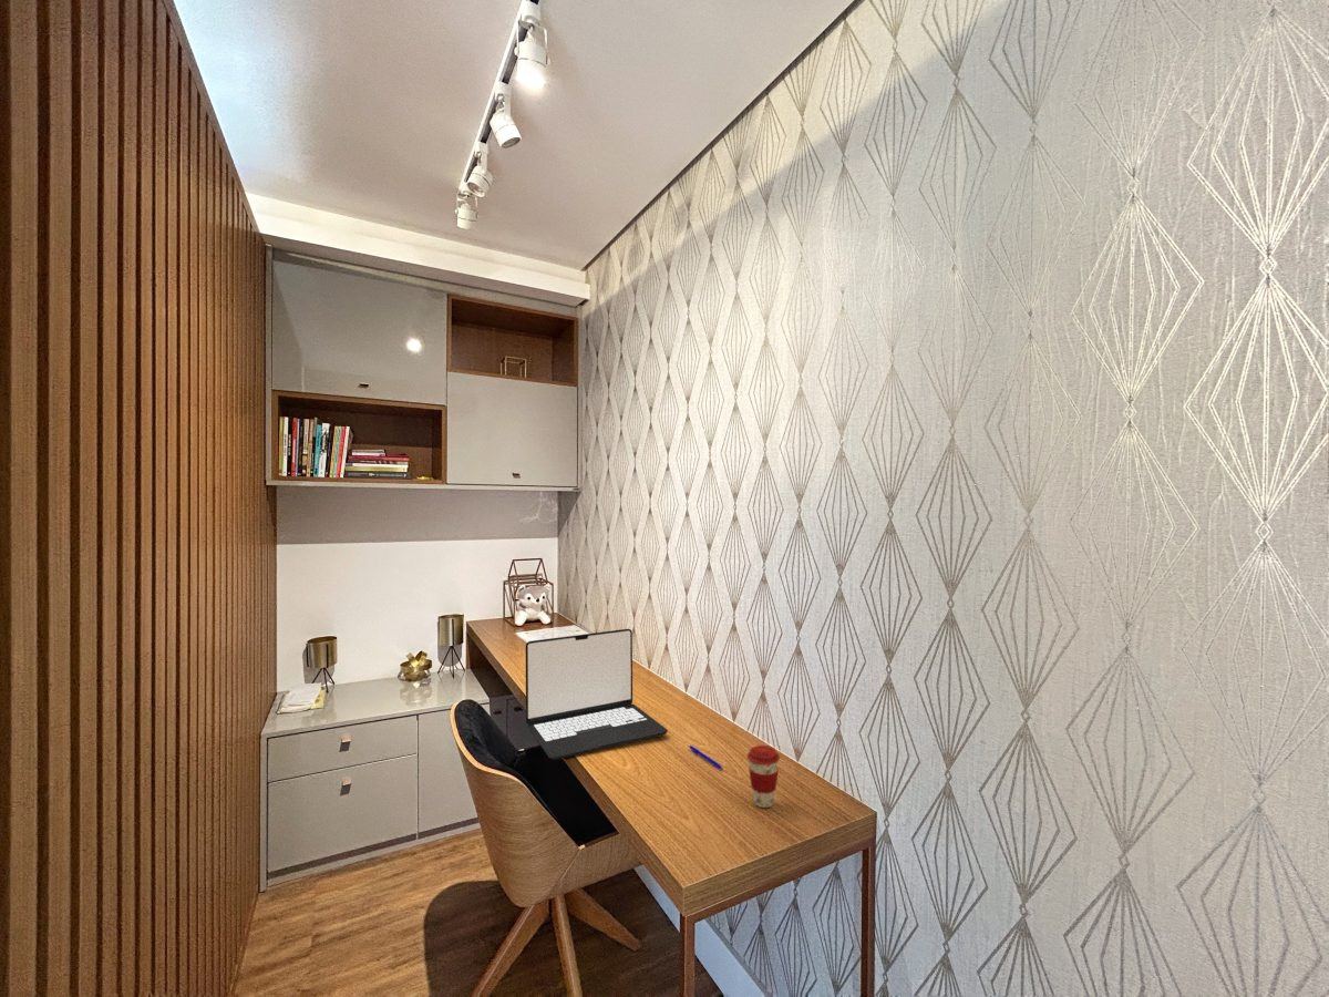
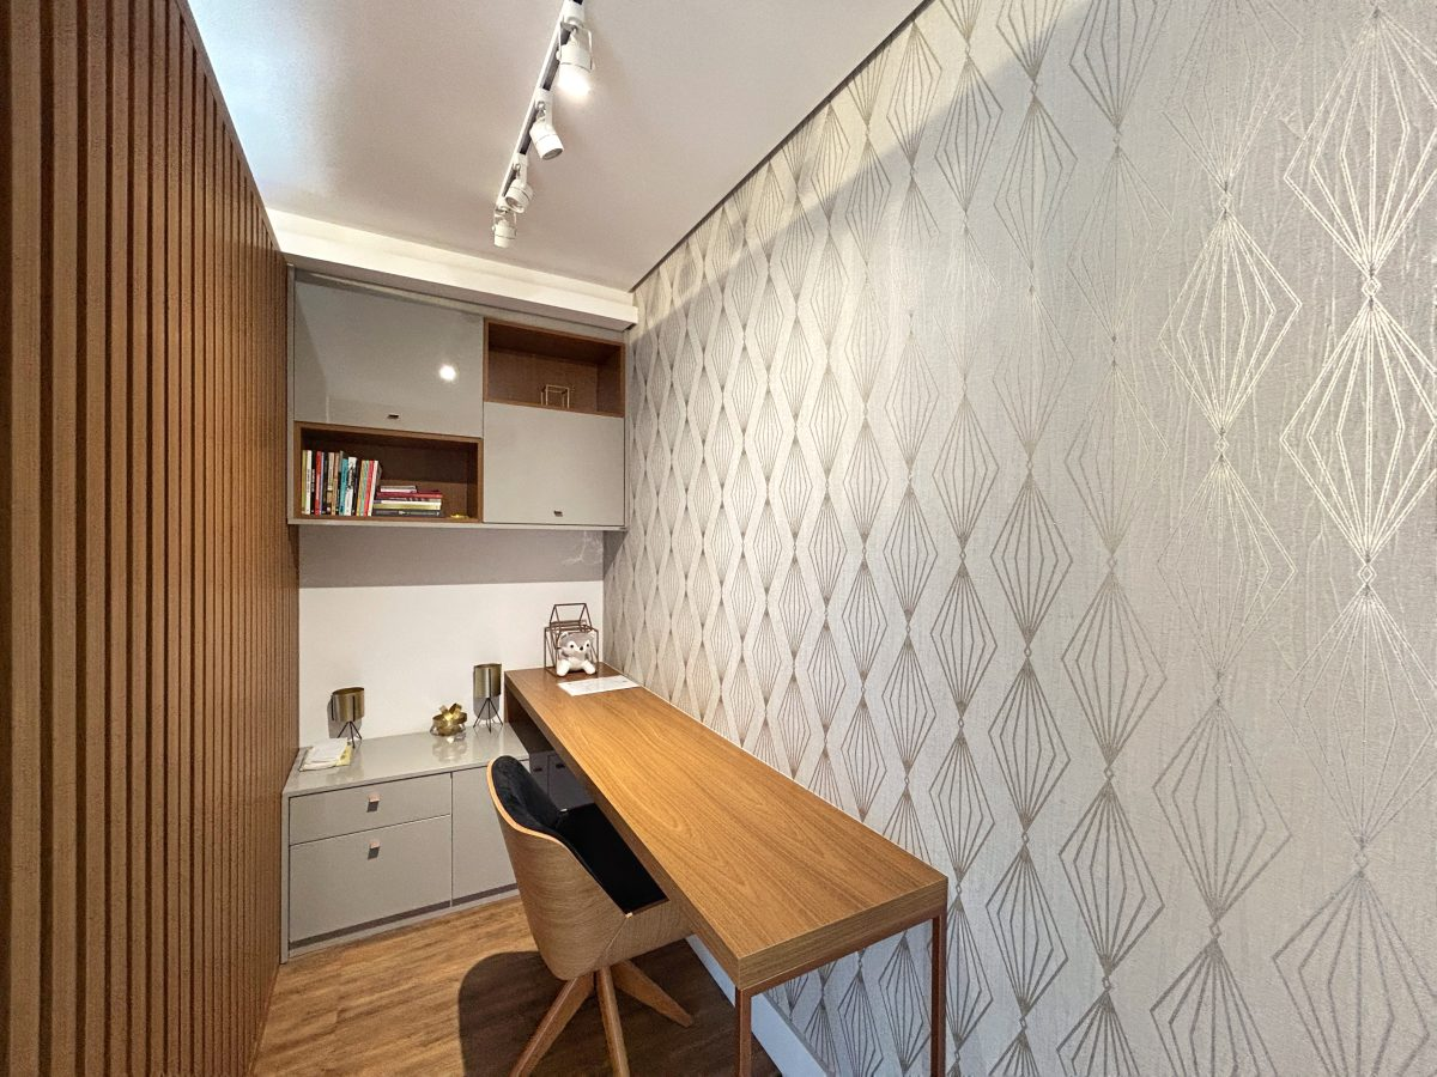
- laptop [525,628,669,761]
- coffee cup [746,744,781,809]
- pen [688,744,723,770]
